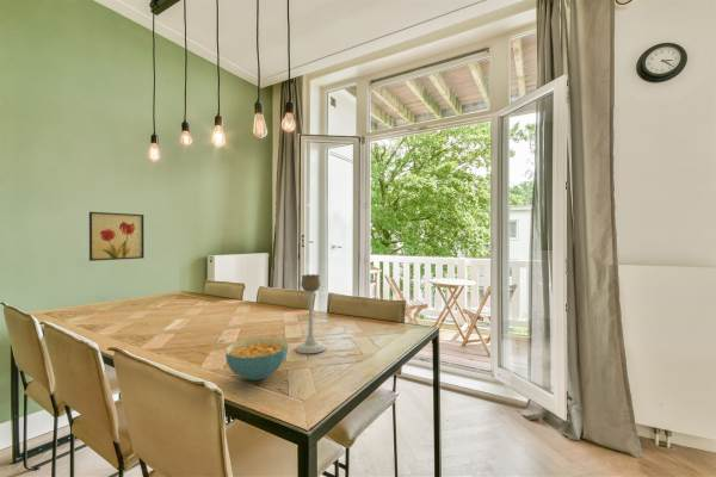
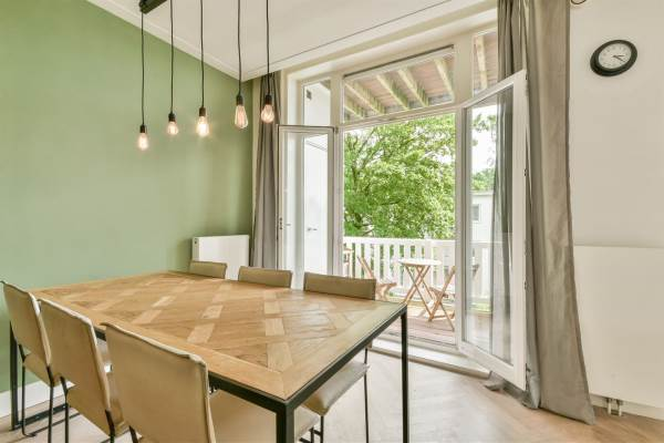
- cereal bowl [224,336,290,382]
- wall art [88,211,146,262]
- candle holder [295,273,327,354]
